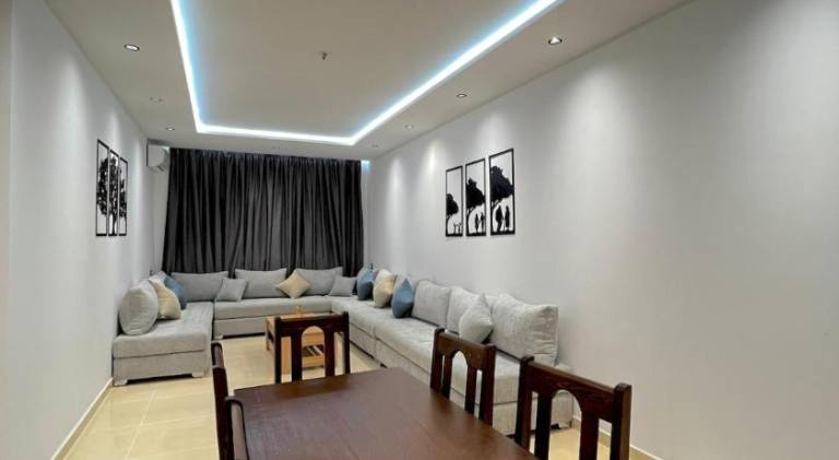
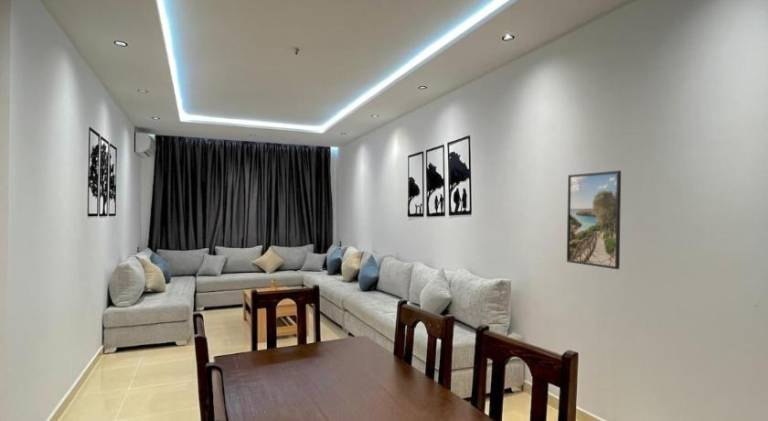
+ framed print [566,170,622,270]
